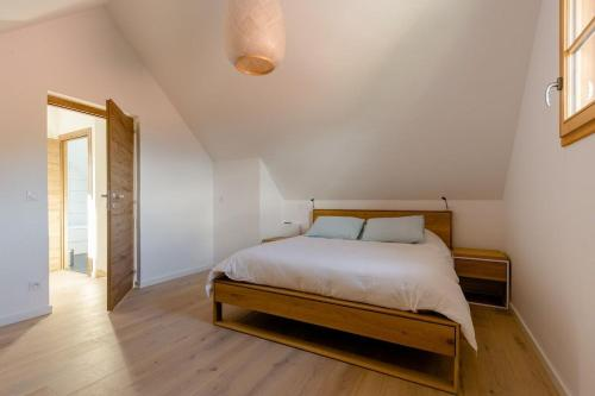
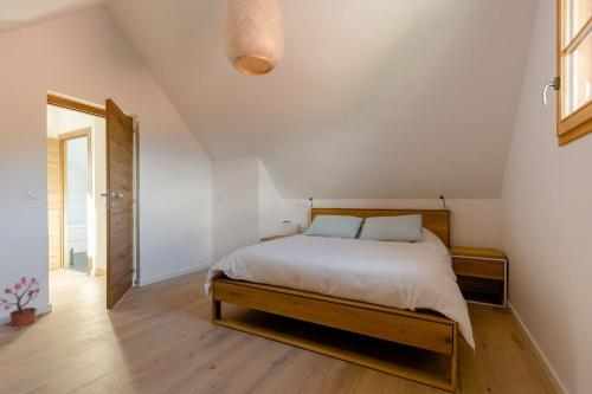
+ potted plant [0,276,45,331]
